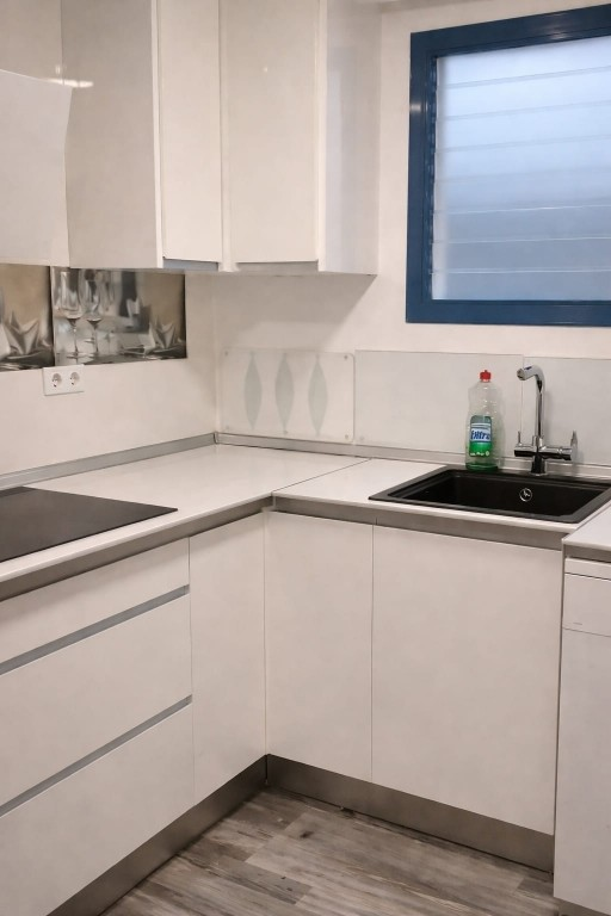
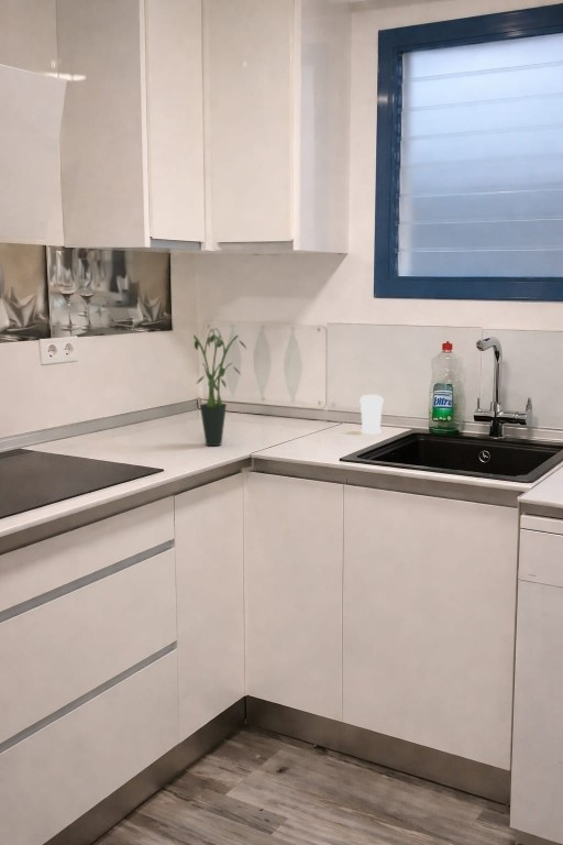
+ cup [358,394,385,435]
+ potted plant [192,327,247,447]
